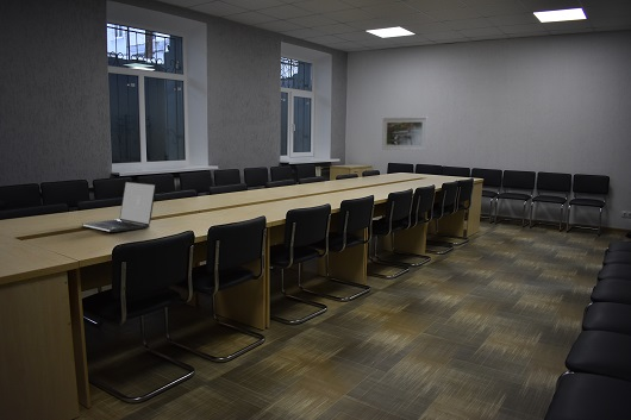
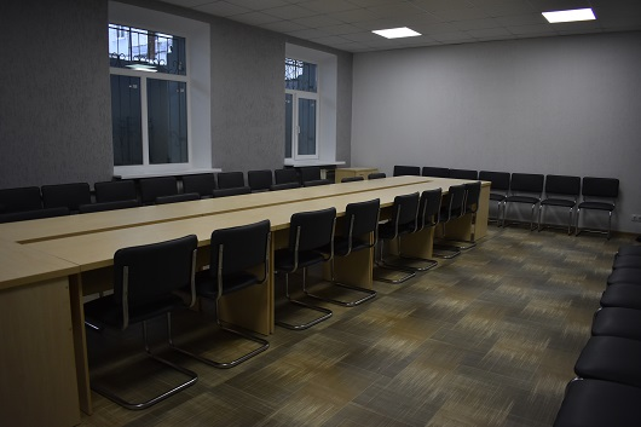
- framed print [381,115,429,151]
- laptop [81,181,157,233]
